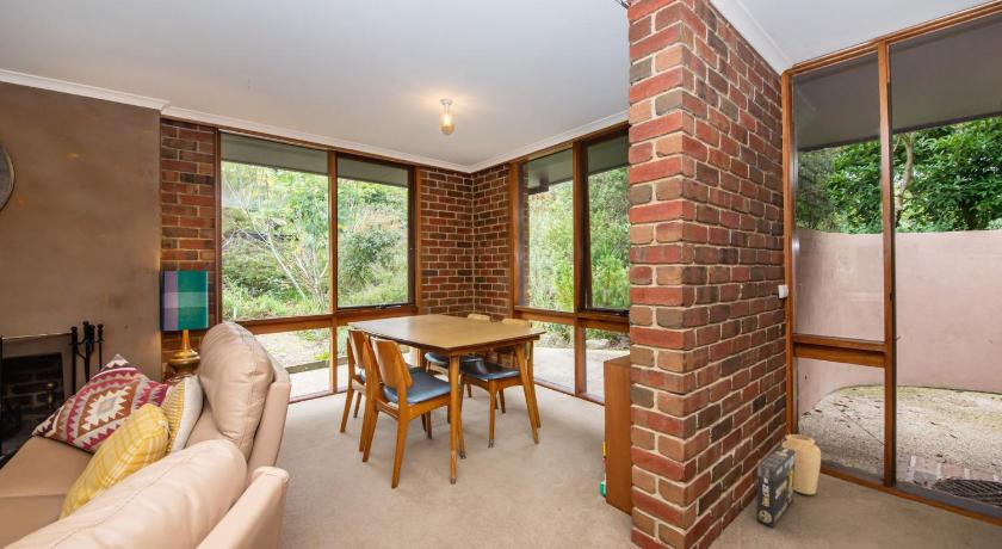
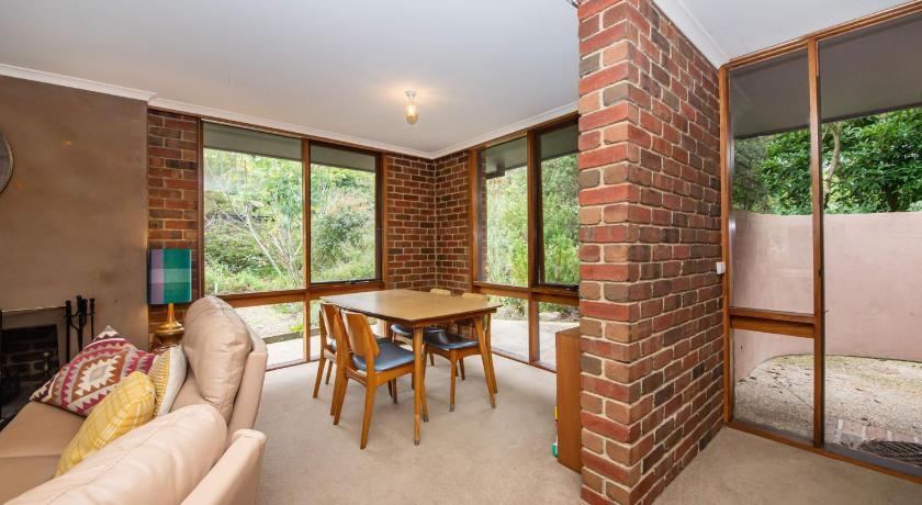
- vase [781,433,822,495]
- box [755,445,796,529]
